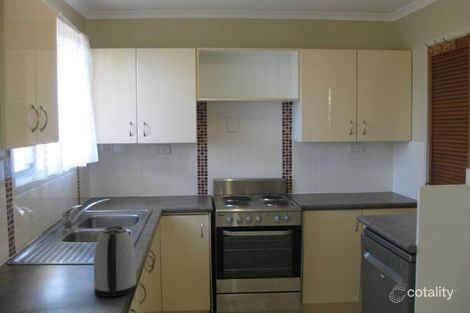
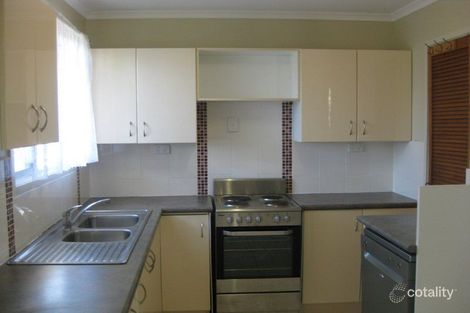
- kettle [93,225,137,298]
